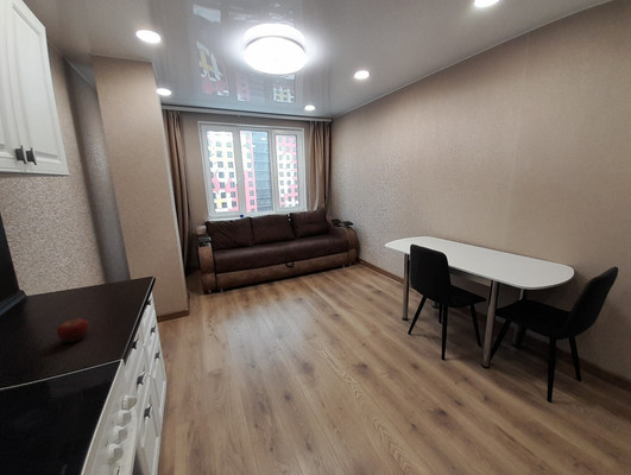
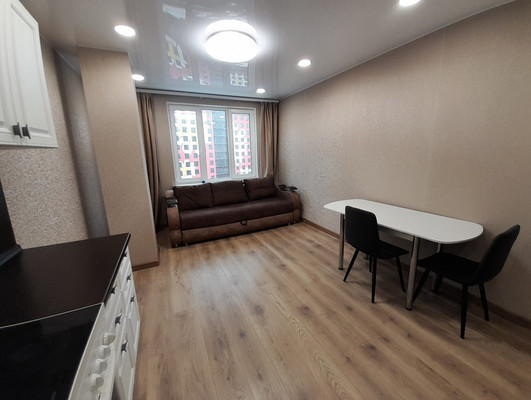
- fruit [56,317,90,343]
